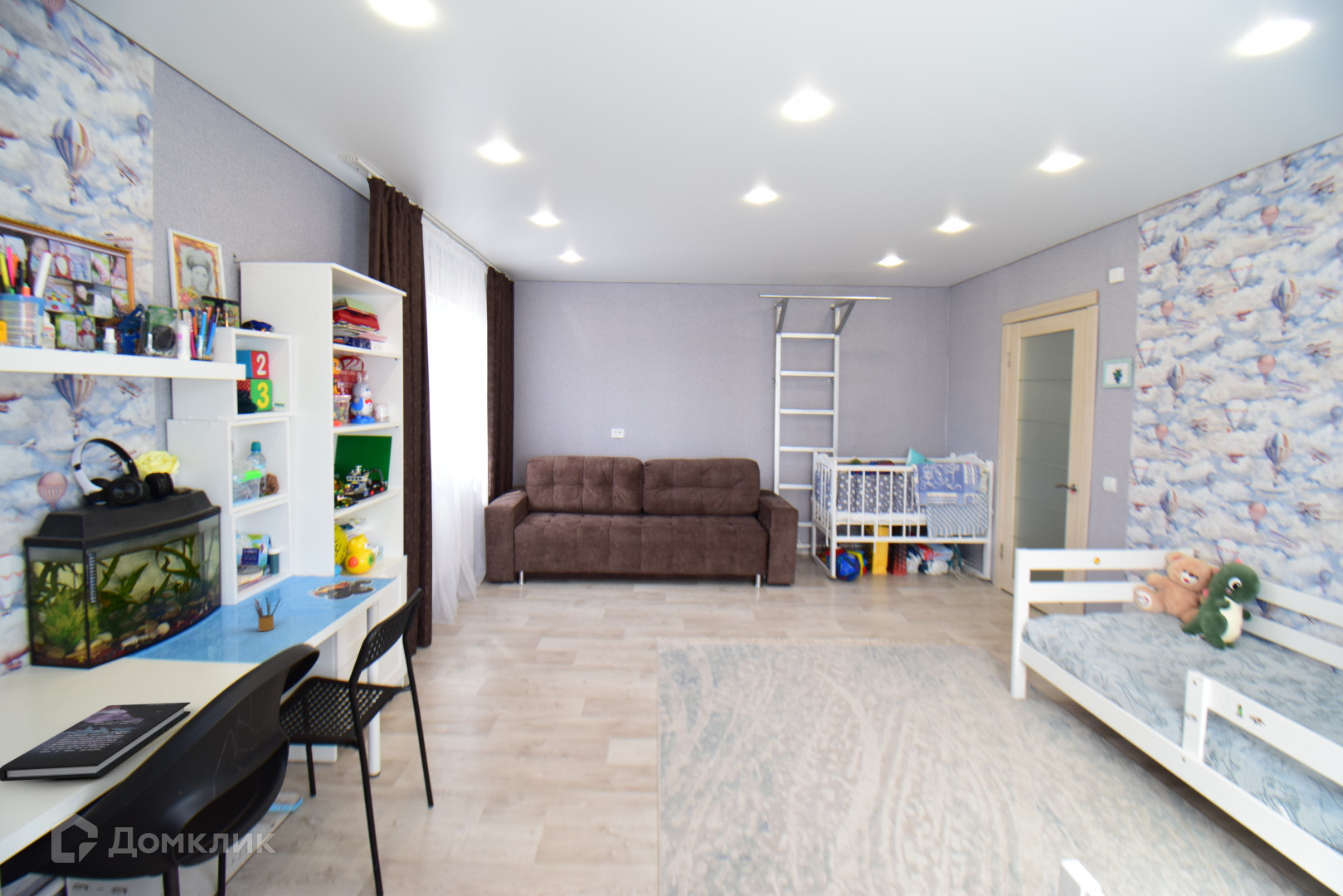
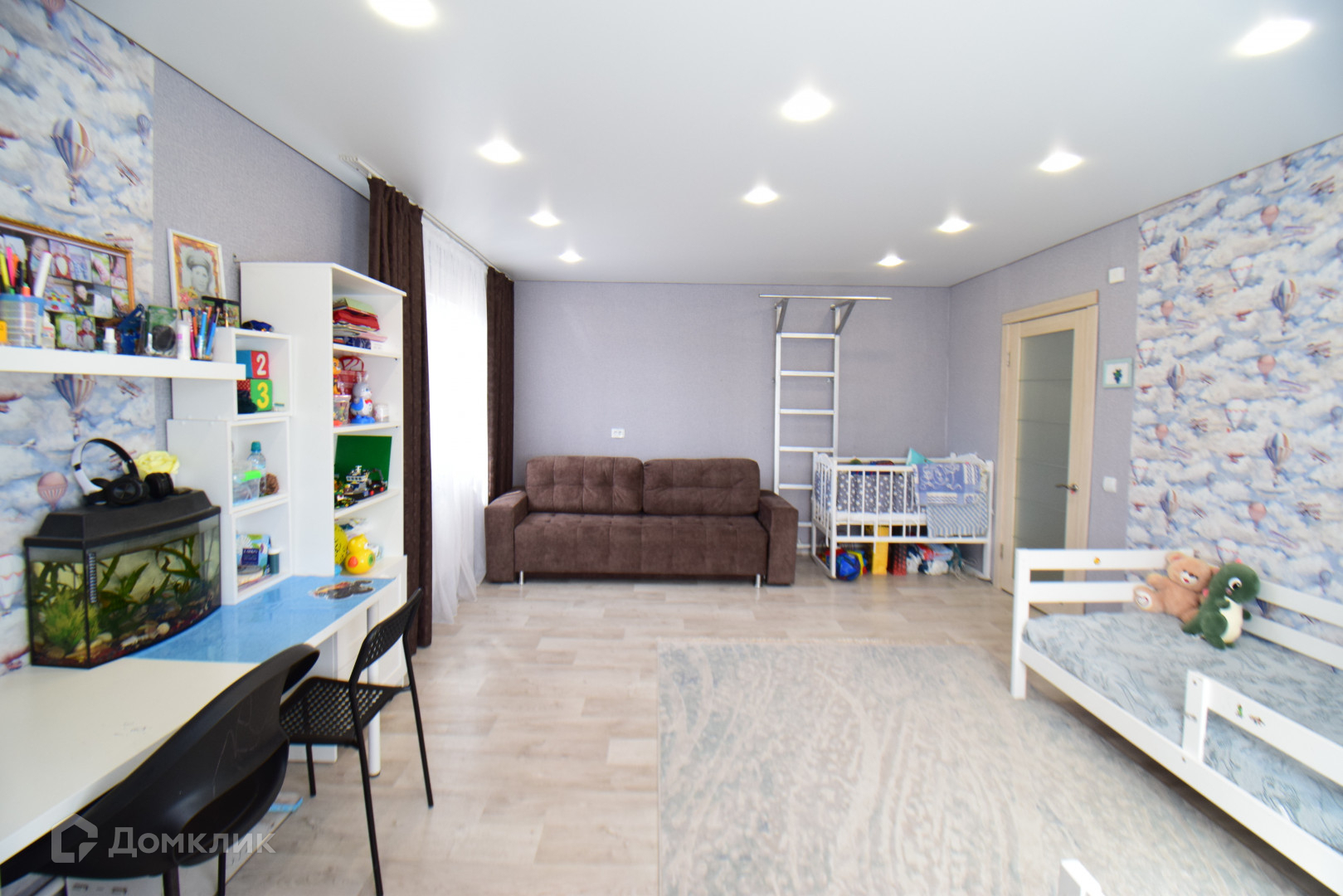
- book [0,702,192,782]
- pencil box [253,594,281,632]
